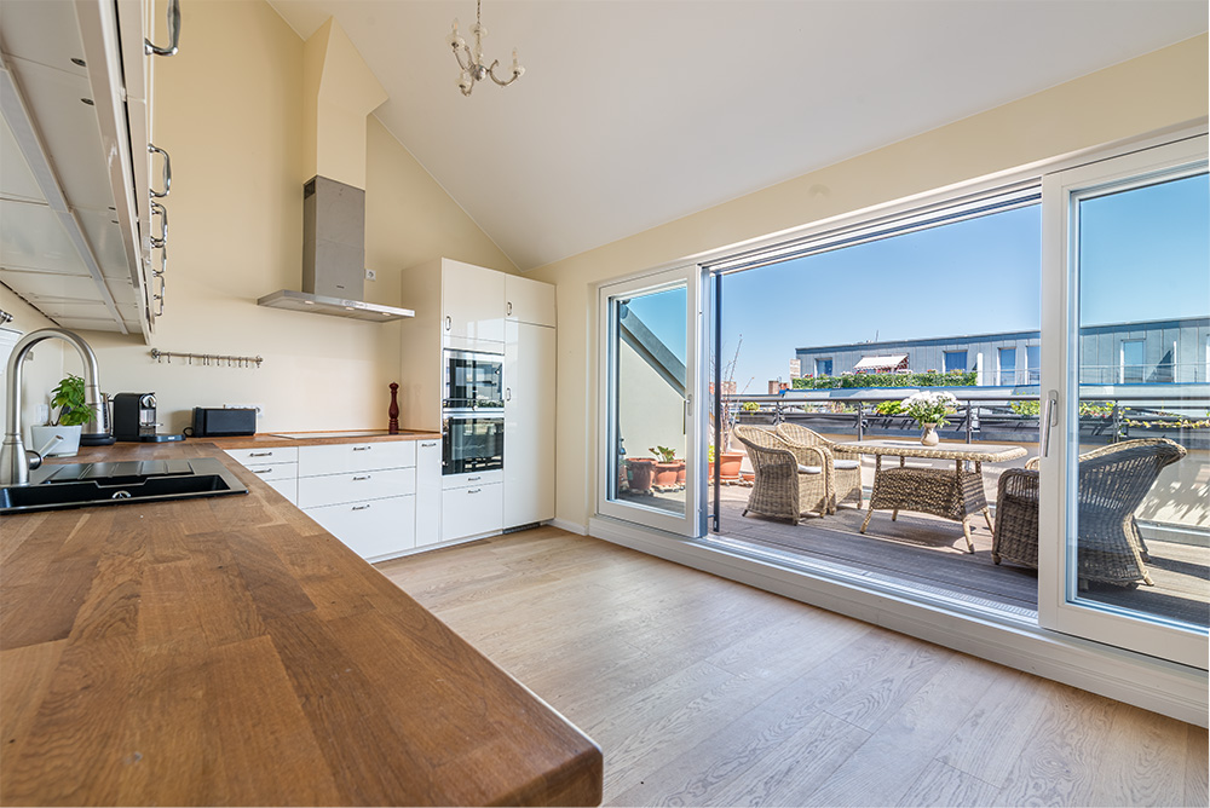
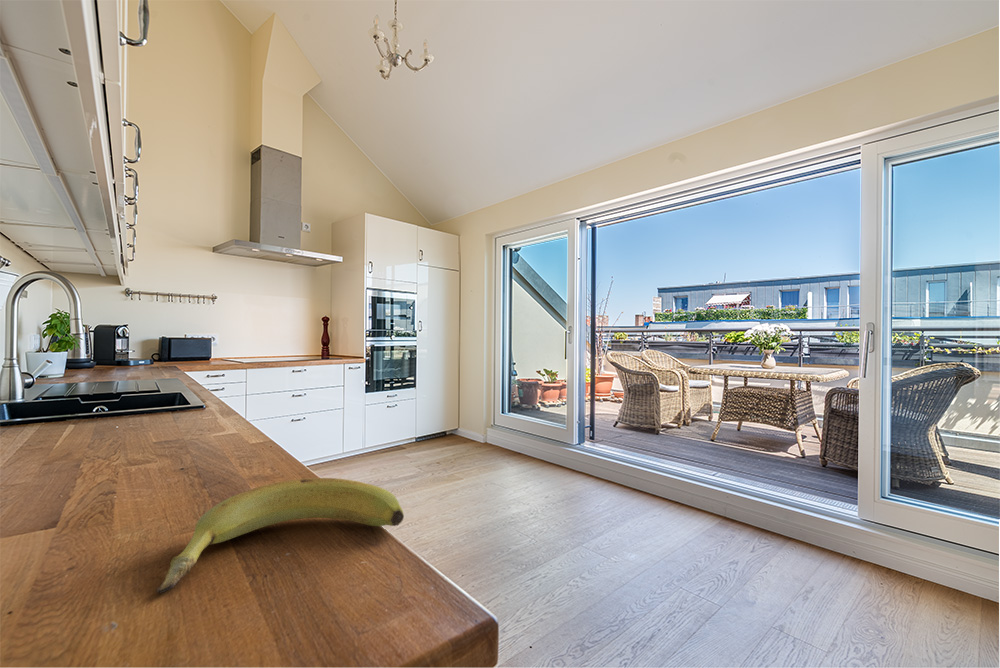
+ banana [155,477,405,594]
